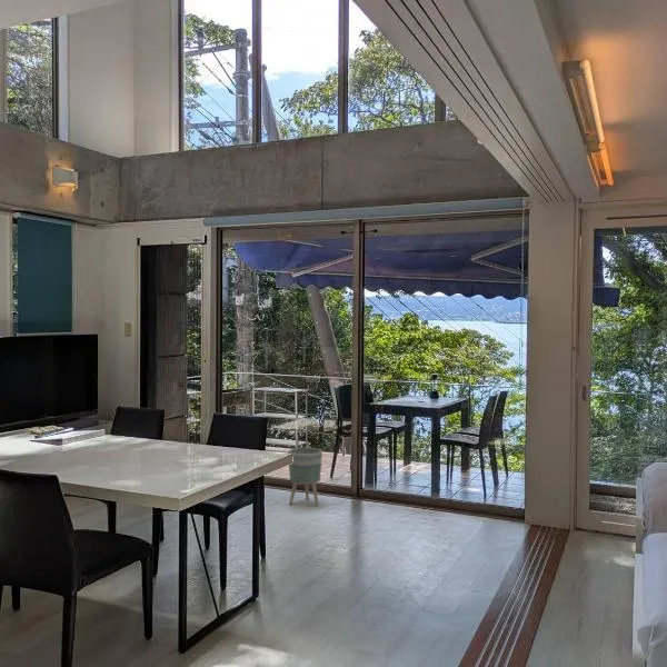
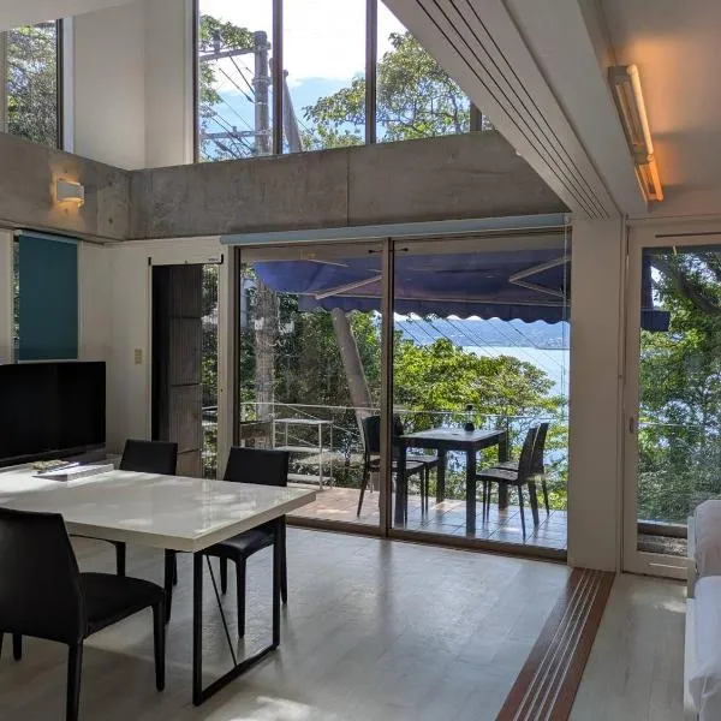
- planter [287,447,323,507]
